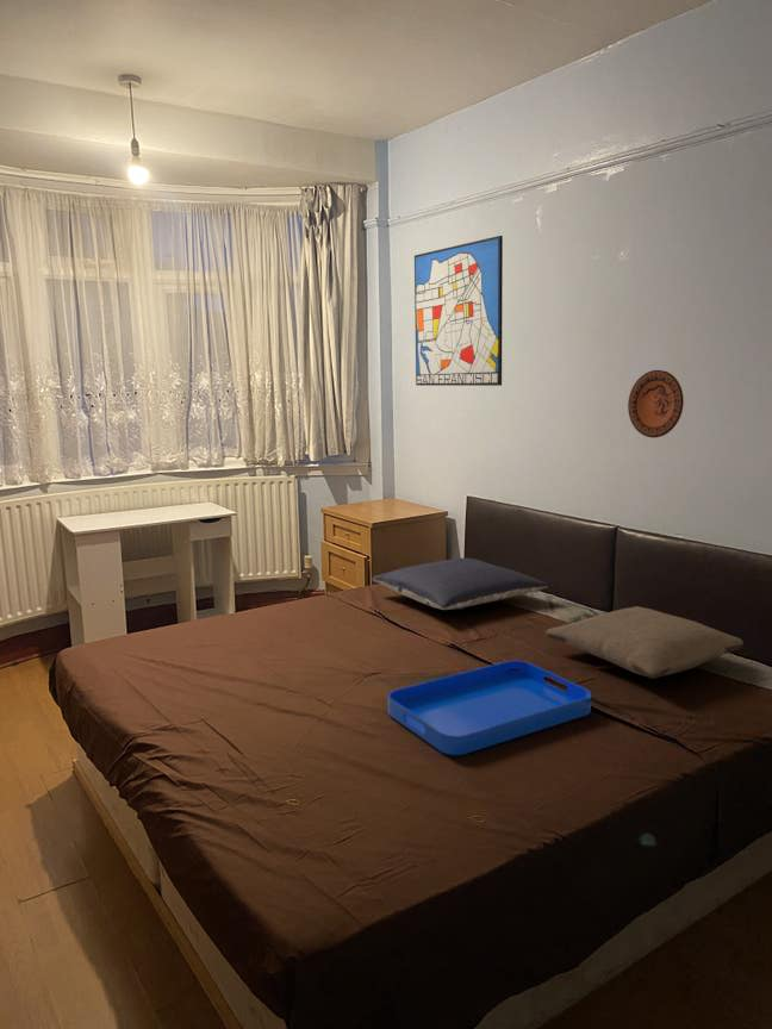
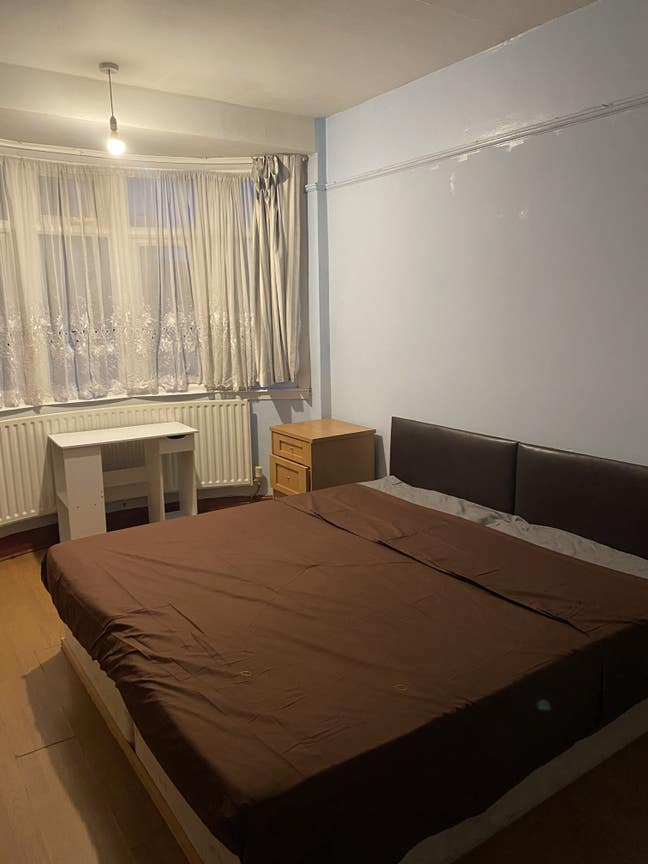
- decorative plate [627,369,685,438]
- wall art [413,235,504,387]
- serving tray [387,660,592,756]
- pillow [544,605,745,680]
- pillow [372,557,549,611]
